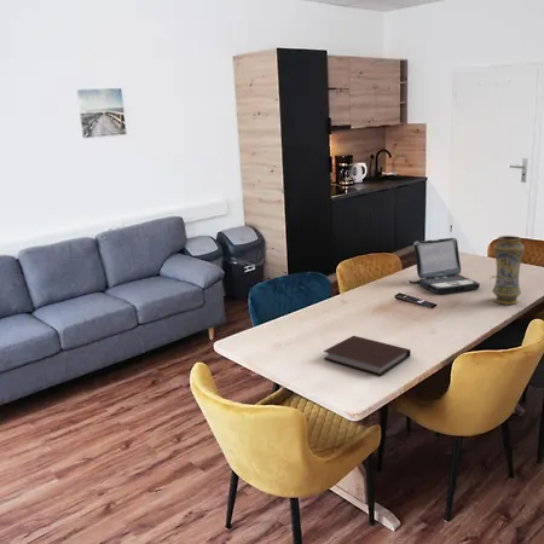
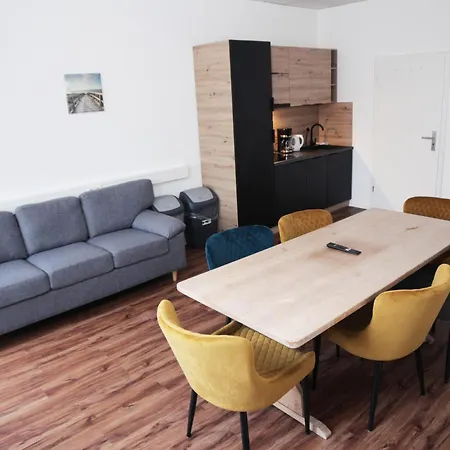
- laptop [407,237,481,295]
- notebook [323,335,412,376]
- vase [491,235,526,306]
